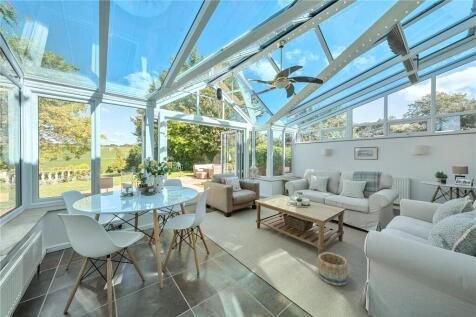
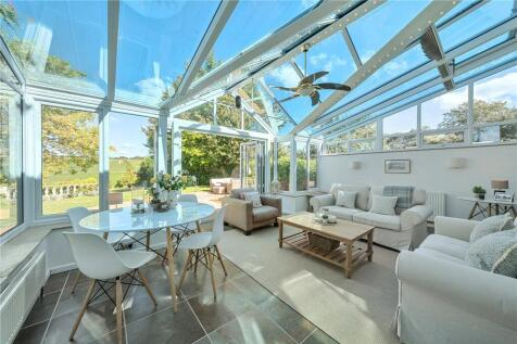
- basket [317,251,349,287]
